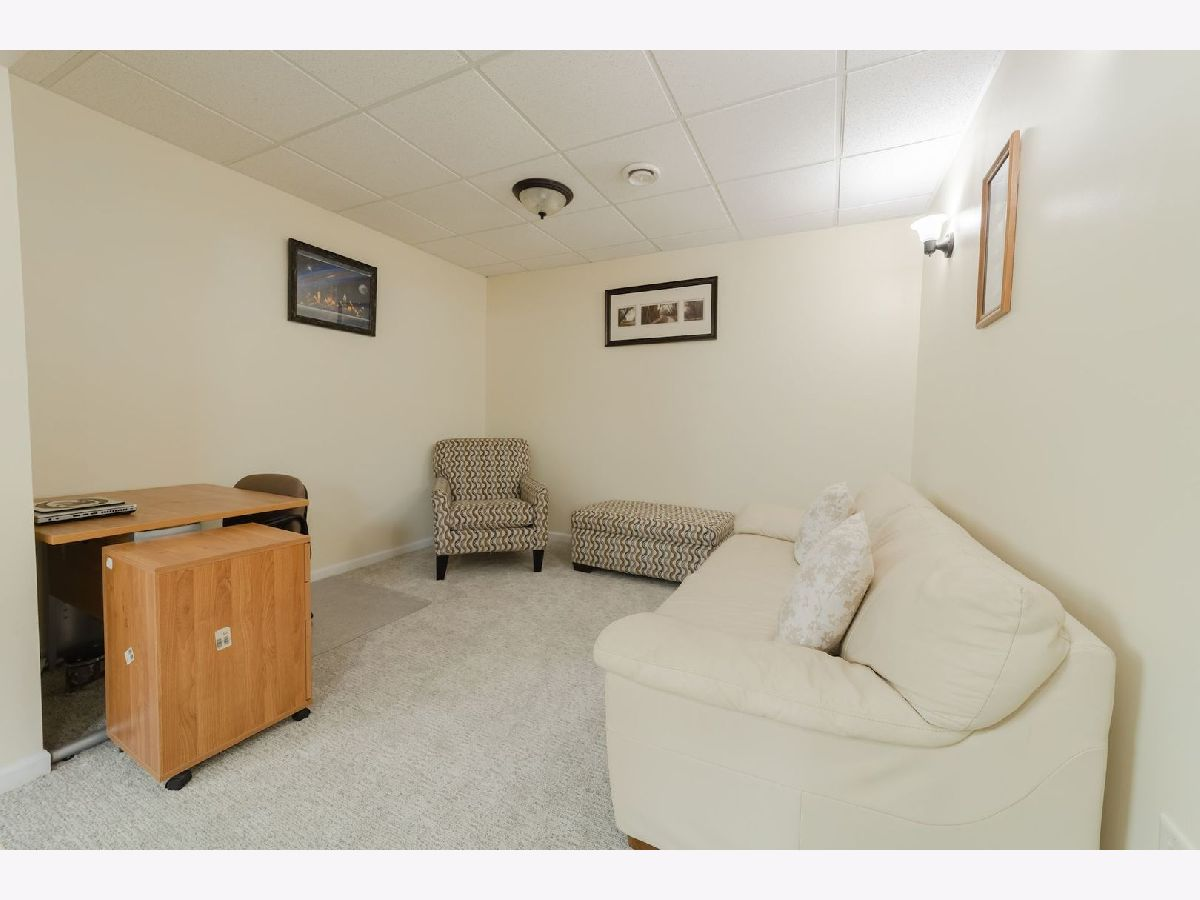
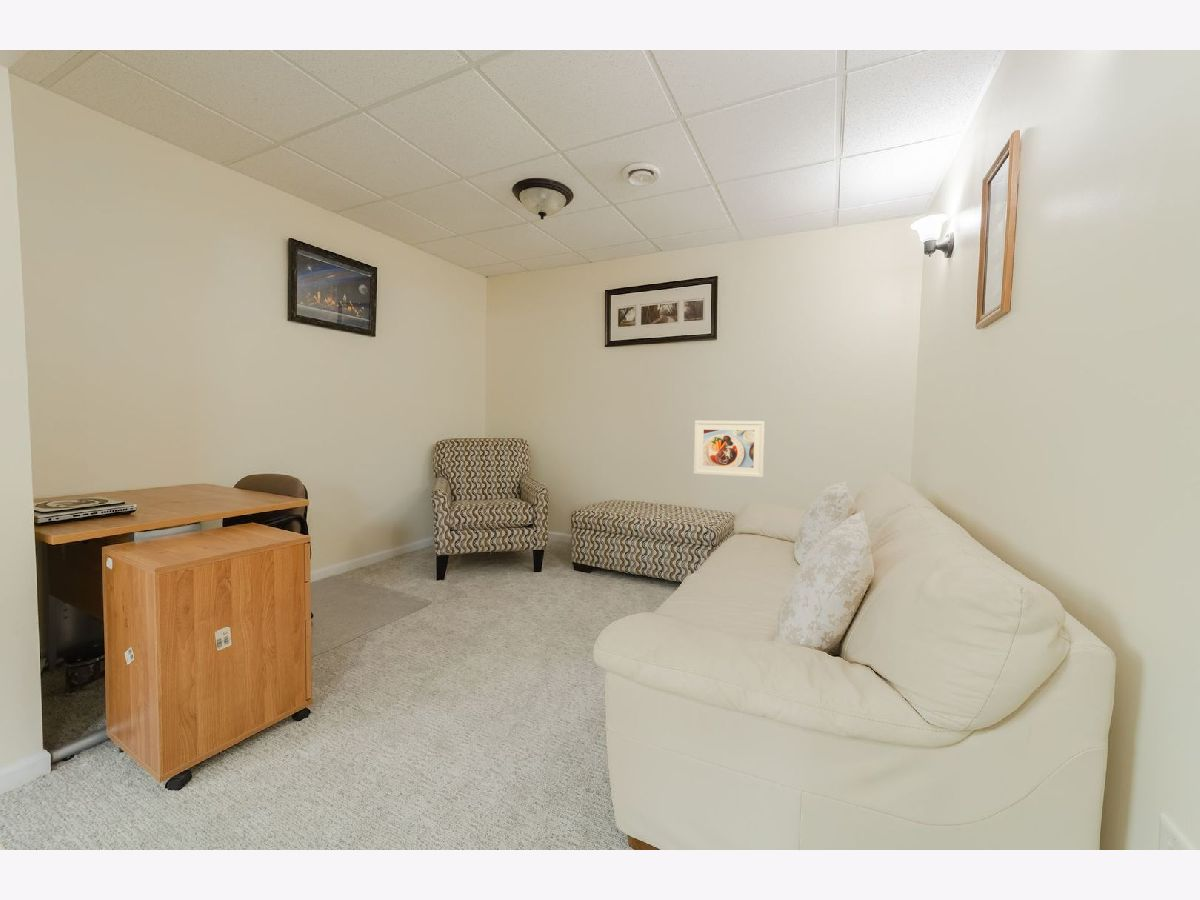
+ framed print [693,420,766,478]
